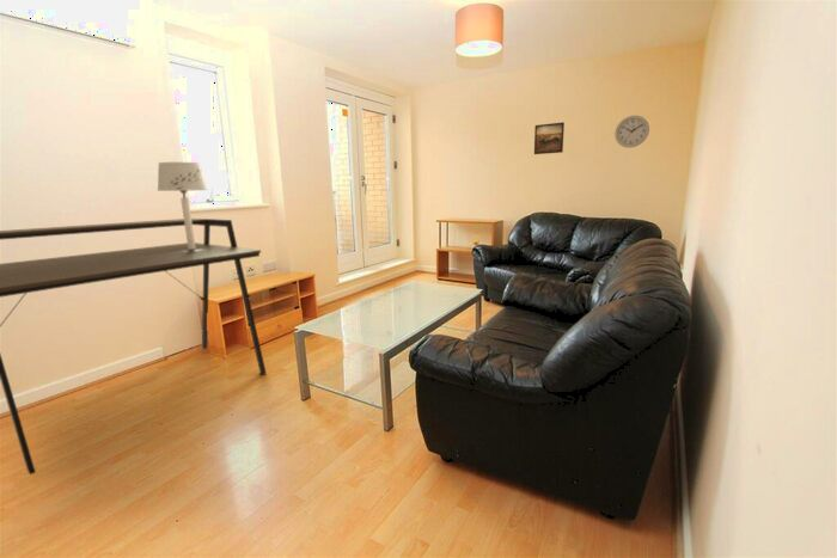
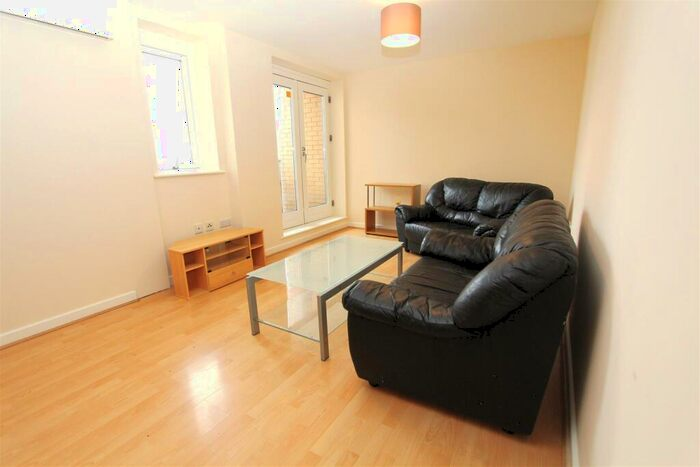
- desk [0,217,268,476]
- table lamp [157,161,209,253]
- wall clock [613,115,650,149]
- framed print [533,121,566,155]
